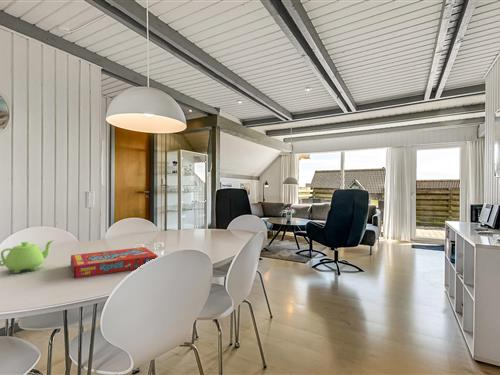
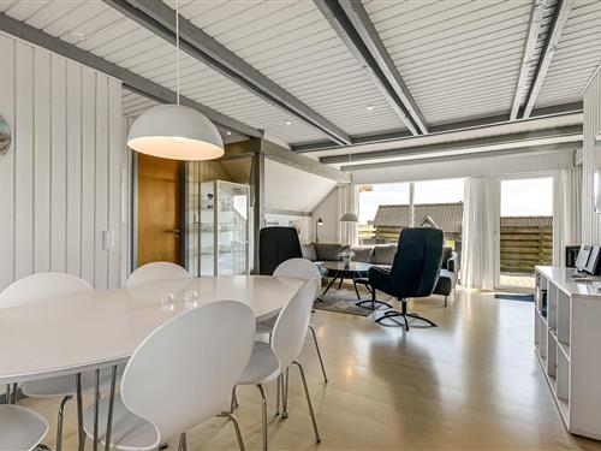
- snack box [70,246,159,279]
- teakettle [0,239,55,274]
